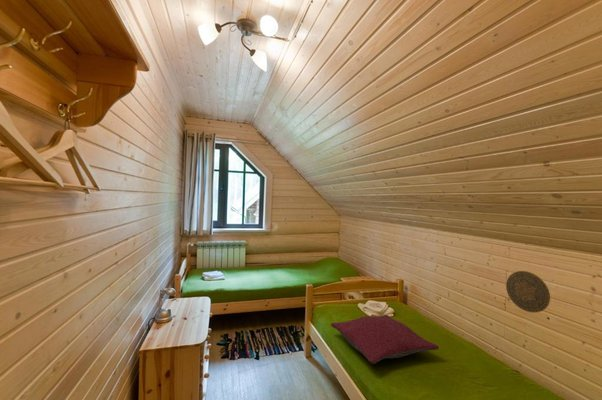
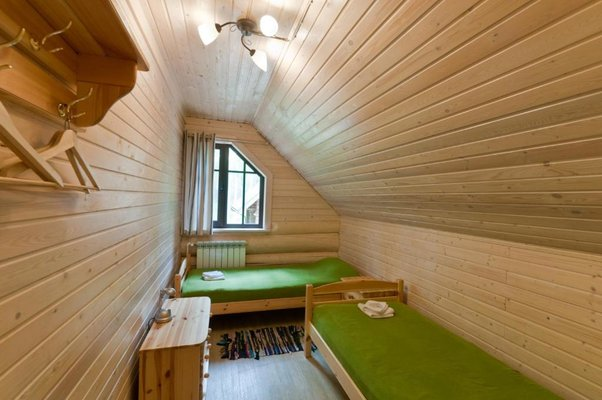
- decorative plate [505,270,551,314]
- pillow [330,314,440,365]
